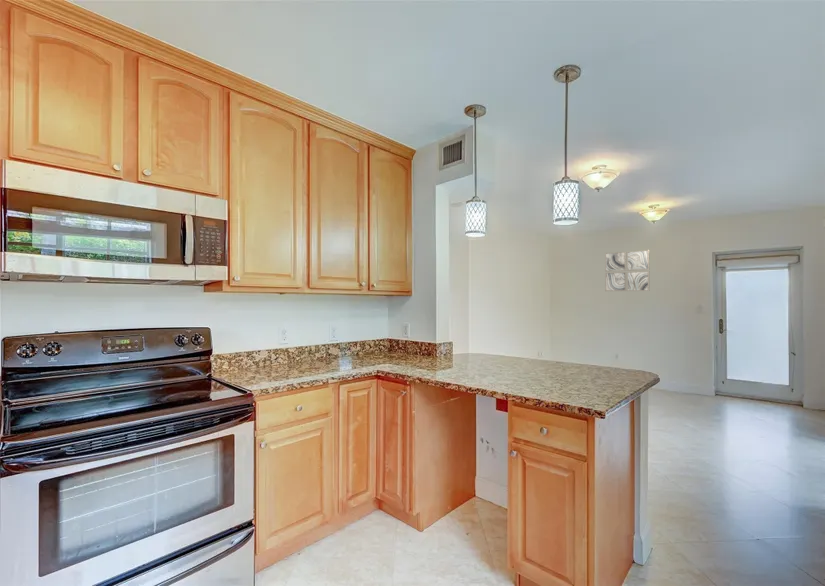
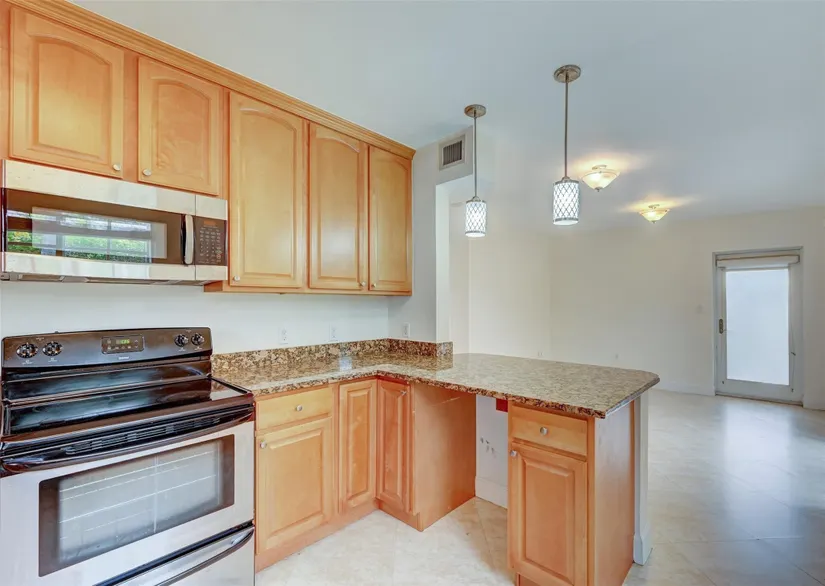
- wall art [604,249,650,292]
